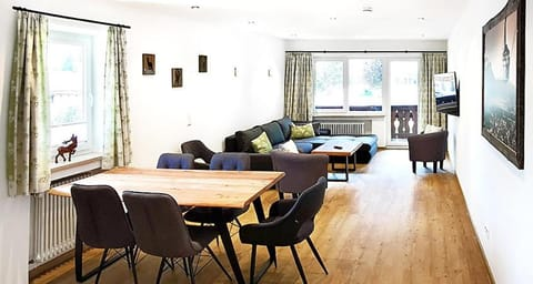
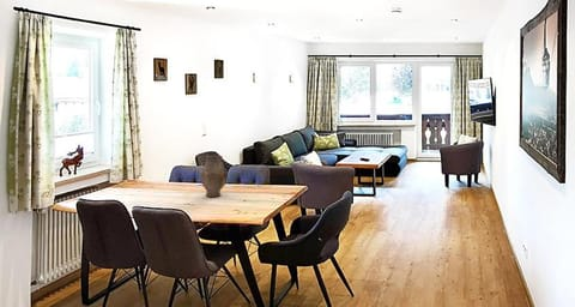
+ vase [199,155,229,198]
